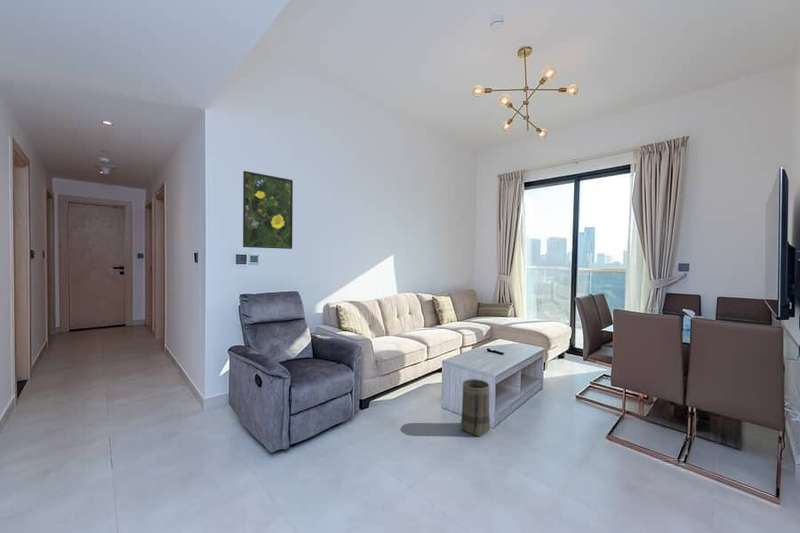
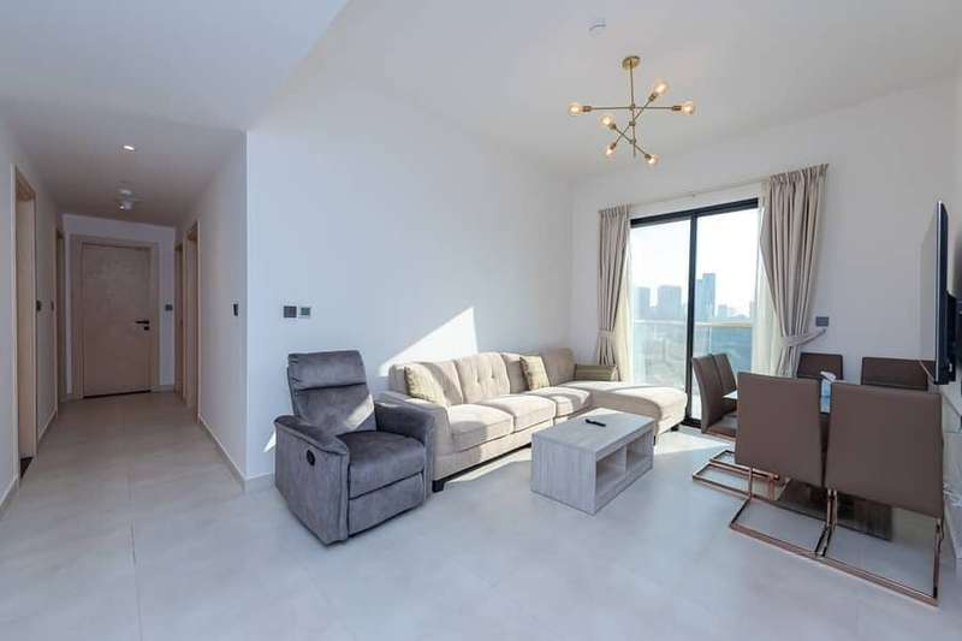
- basket [460,378,491,438]
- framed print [242,170,294,250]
